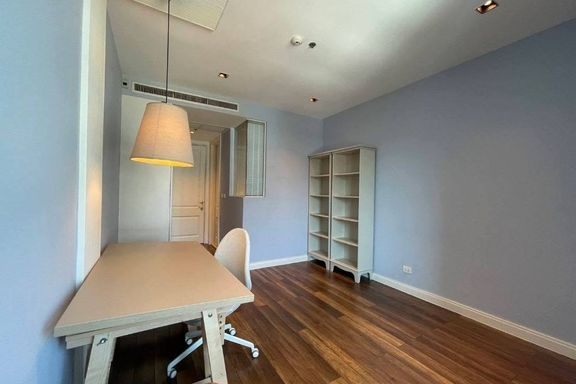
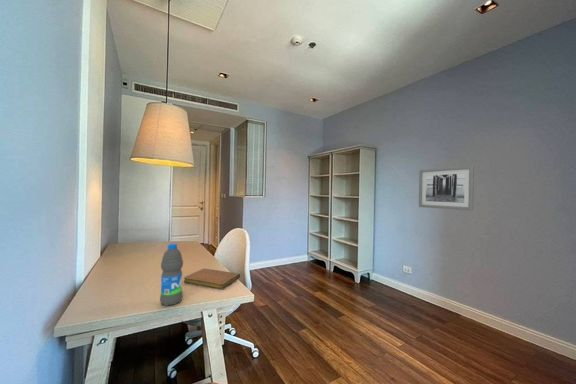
+ water bottle [159,243,184,307]
+ wall art [418,165,475,211]
+ notebook [183,268,241,290]
